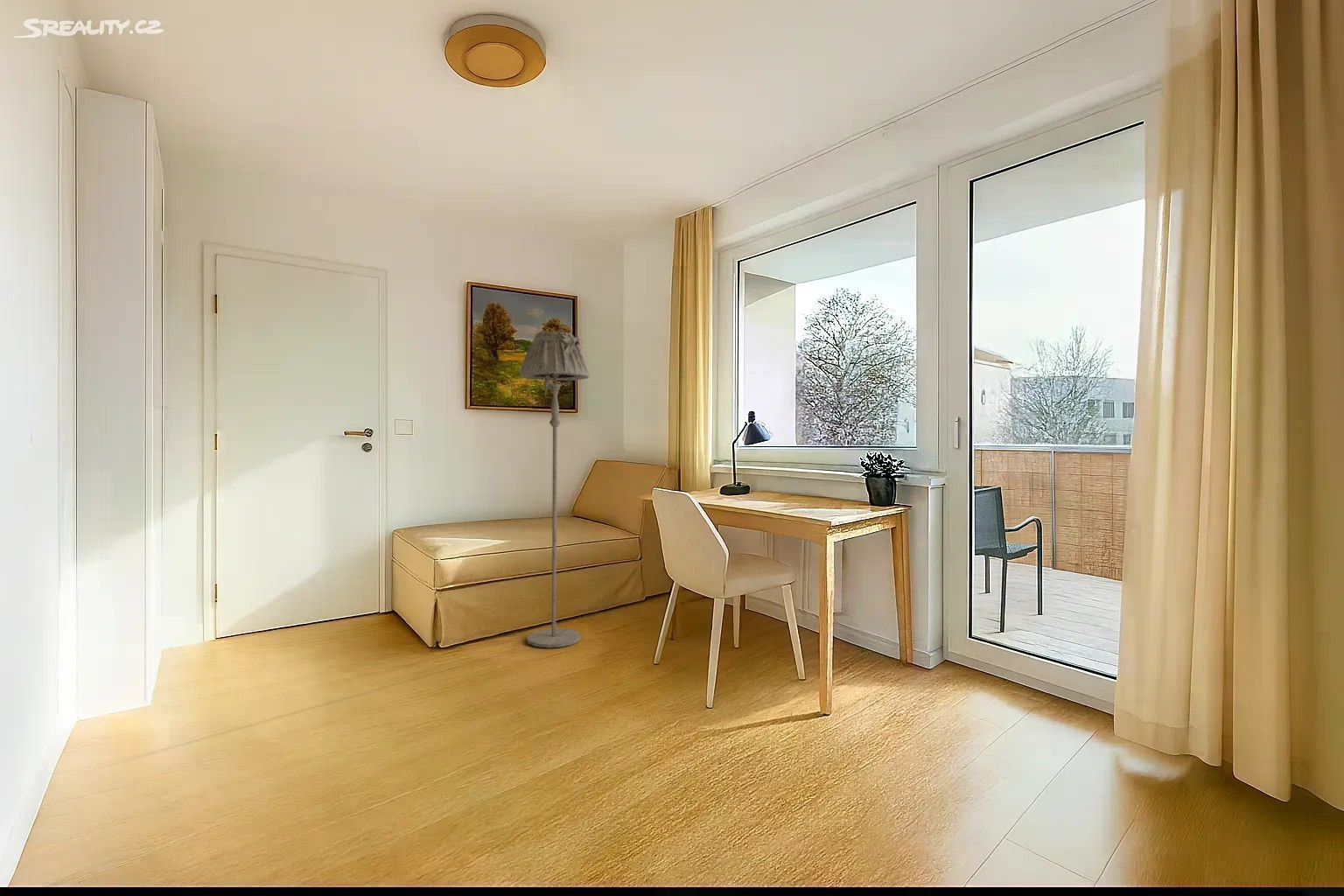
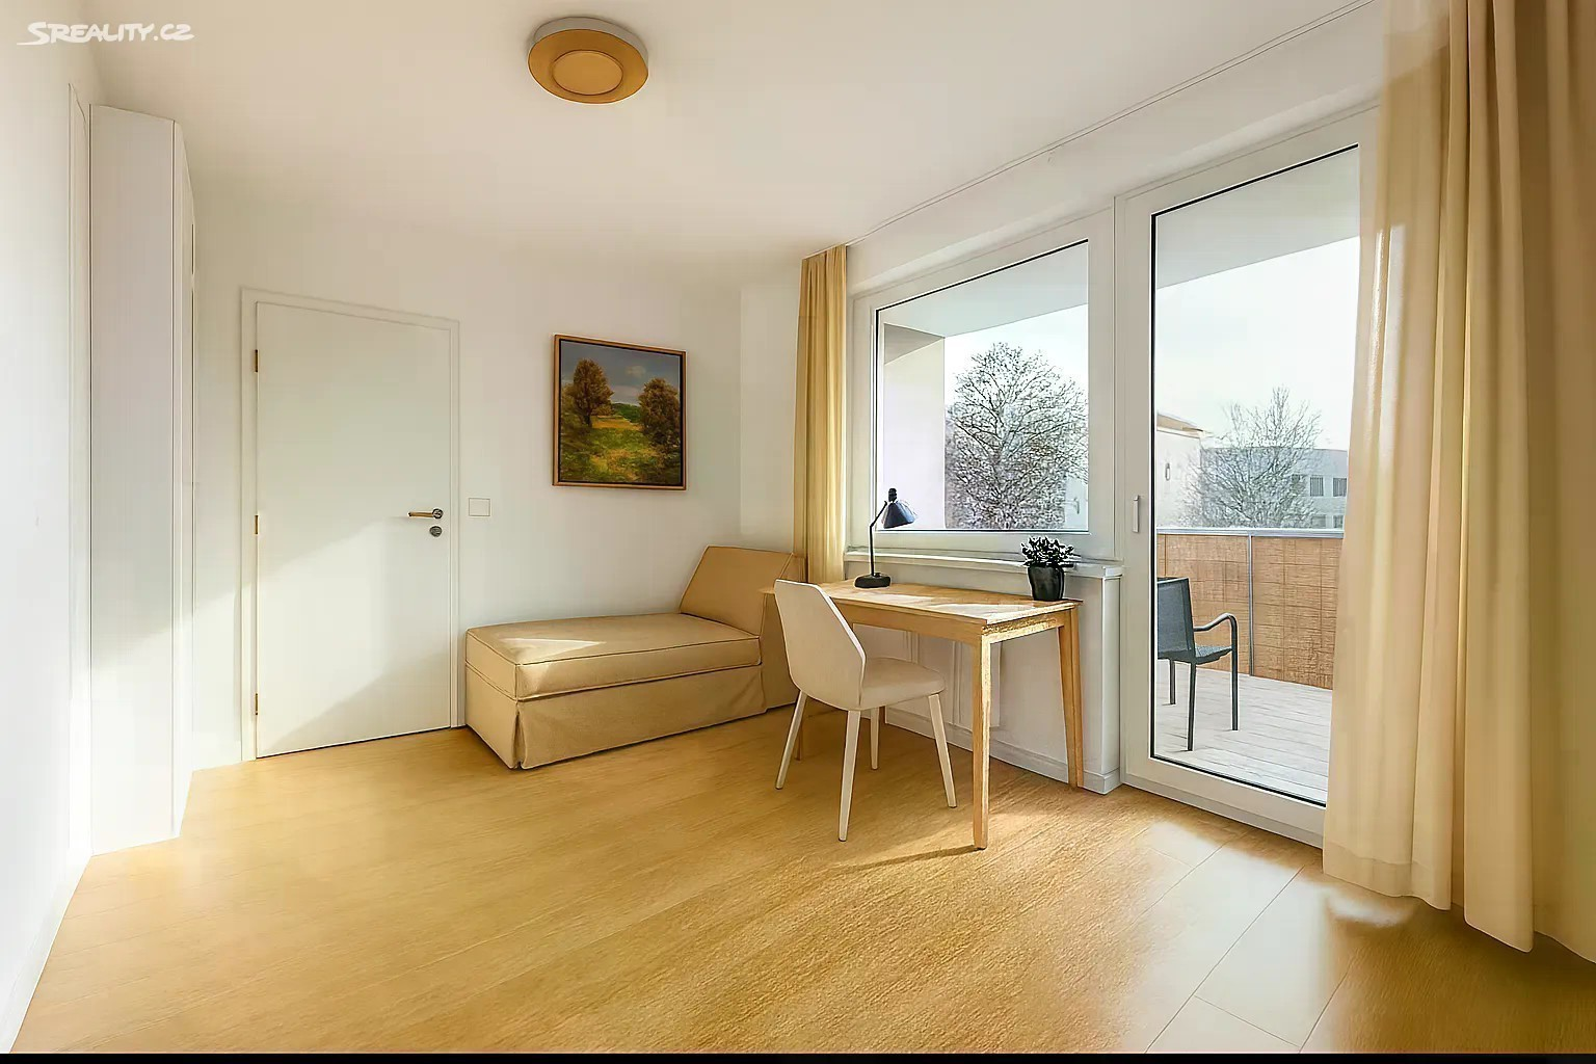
- floor lamp [519,331,590,648]
